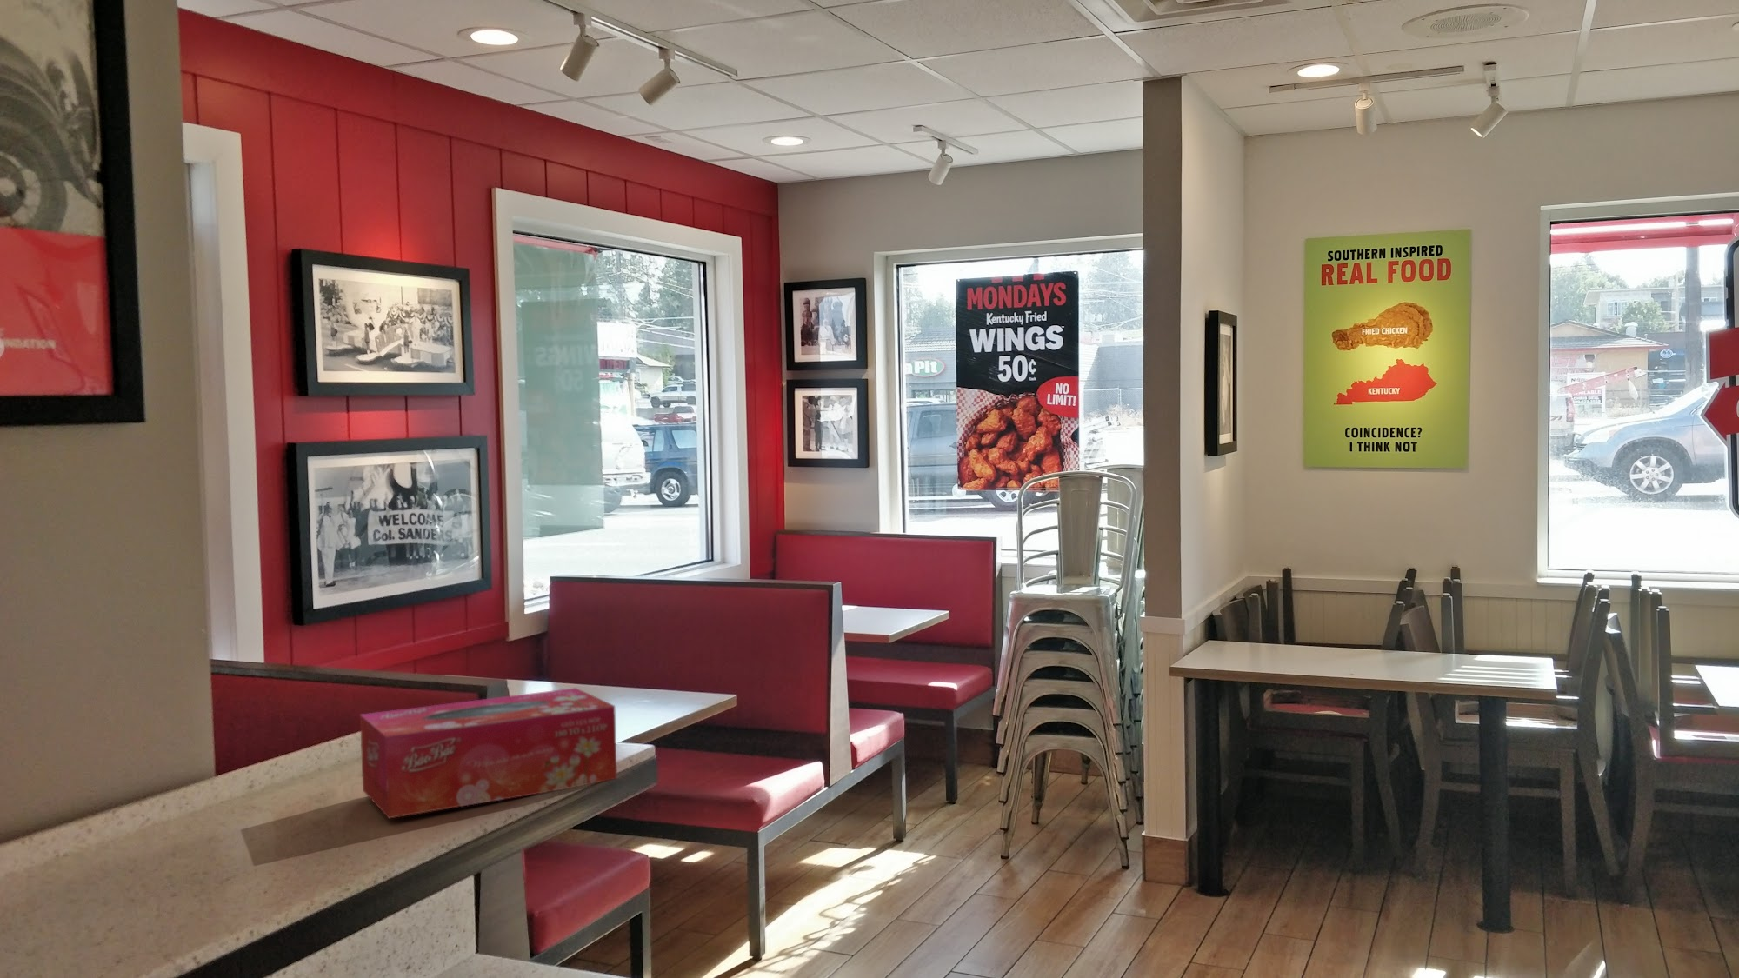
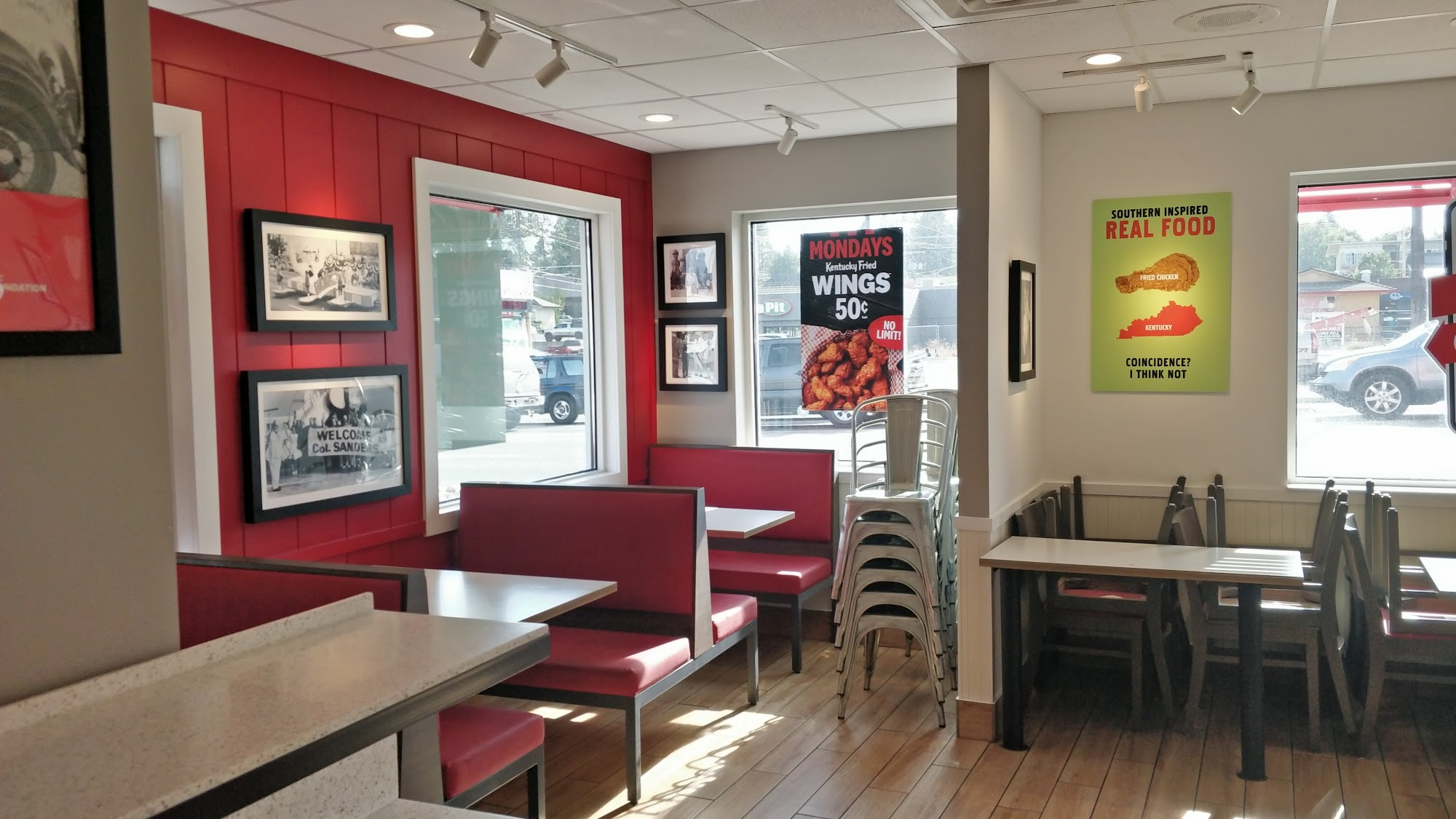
- tissue box [360,687,619,819]
